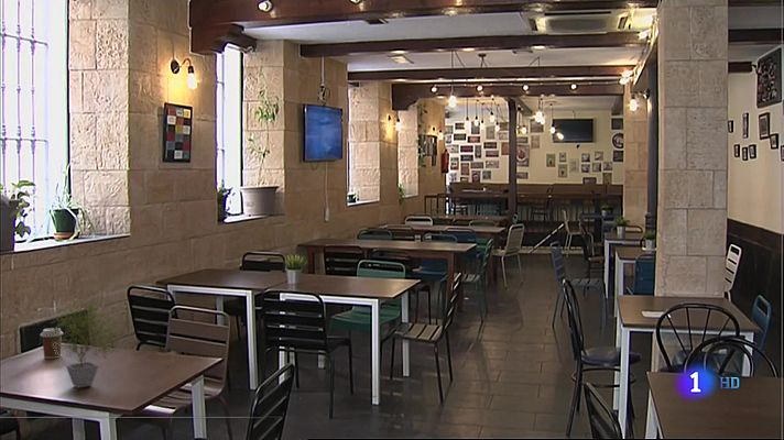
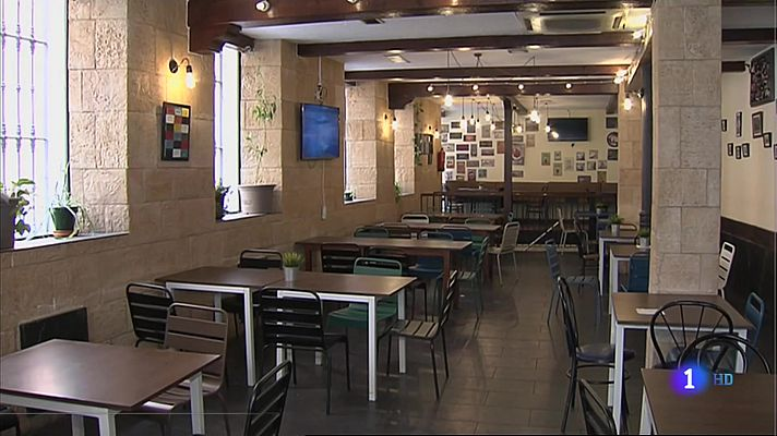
- potted plant [43,292,128,389]
- coffee cup [40,327,64,360]
